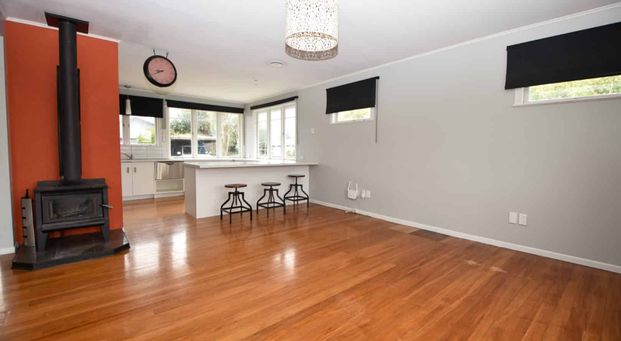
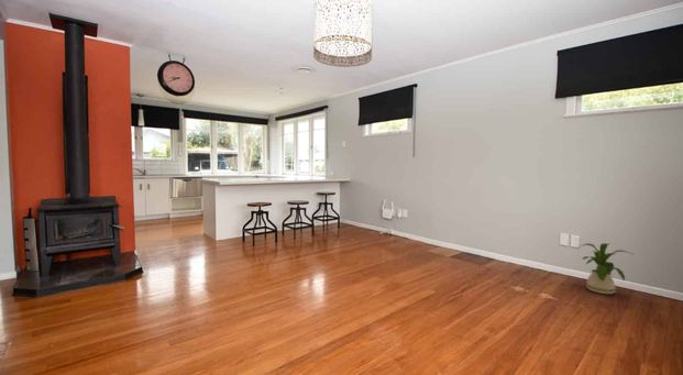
+ house plant [577,242,636,295]
